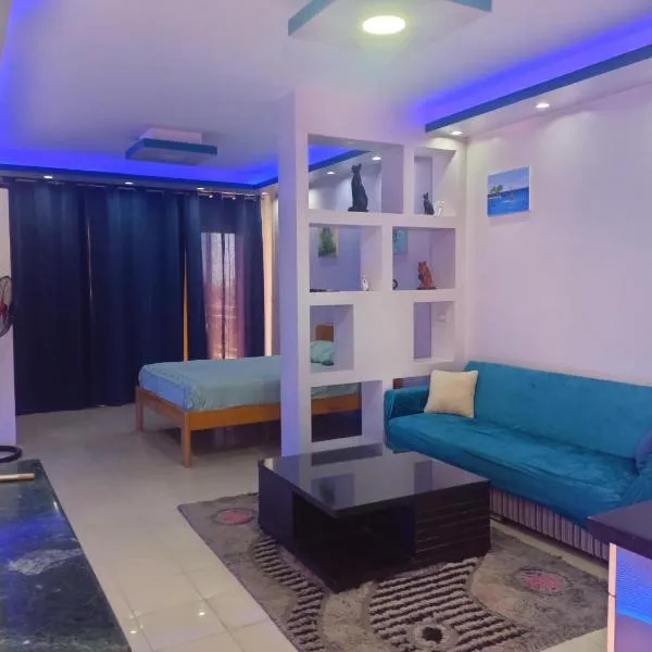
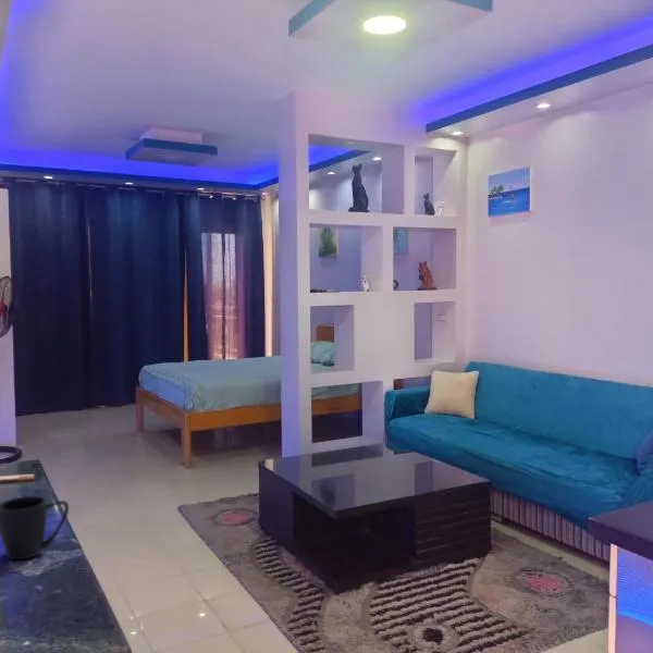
+ mug [0,495,70,560]
